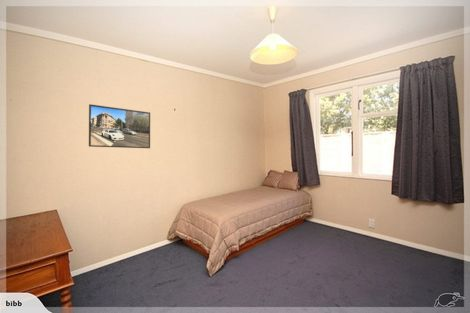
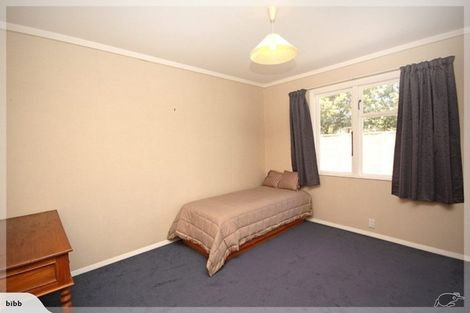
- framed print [88,103,151,149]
